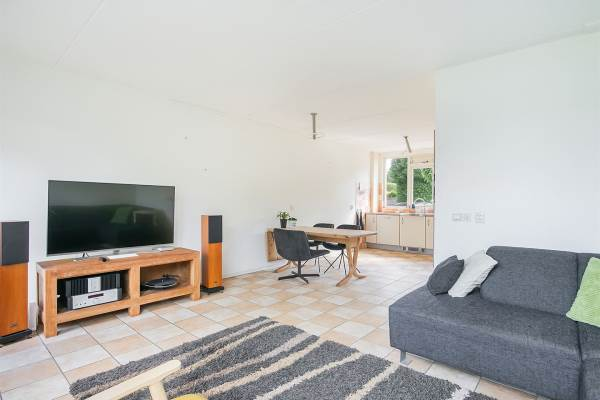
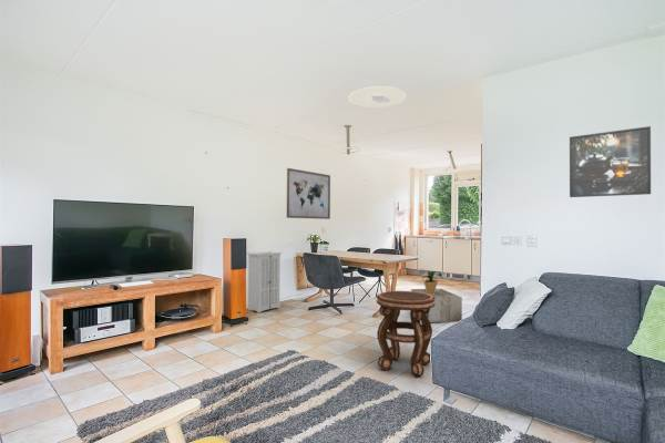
+ ceiling light [347,85,408,109]
+ potted plant [417,269,443,295]
+ side table [376,290,436,378]
+ storage cabinet [246,250,283,313]
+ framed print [569,125,652,198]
+ cardboard box [410,288,463,323]
+ wall art [286,167,331,220]
